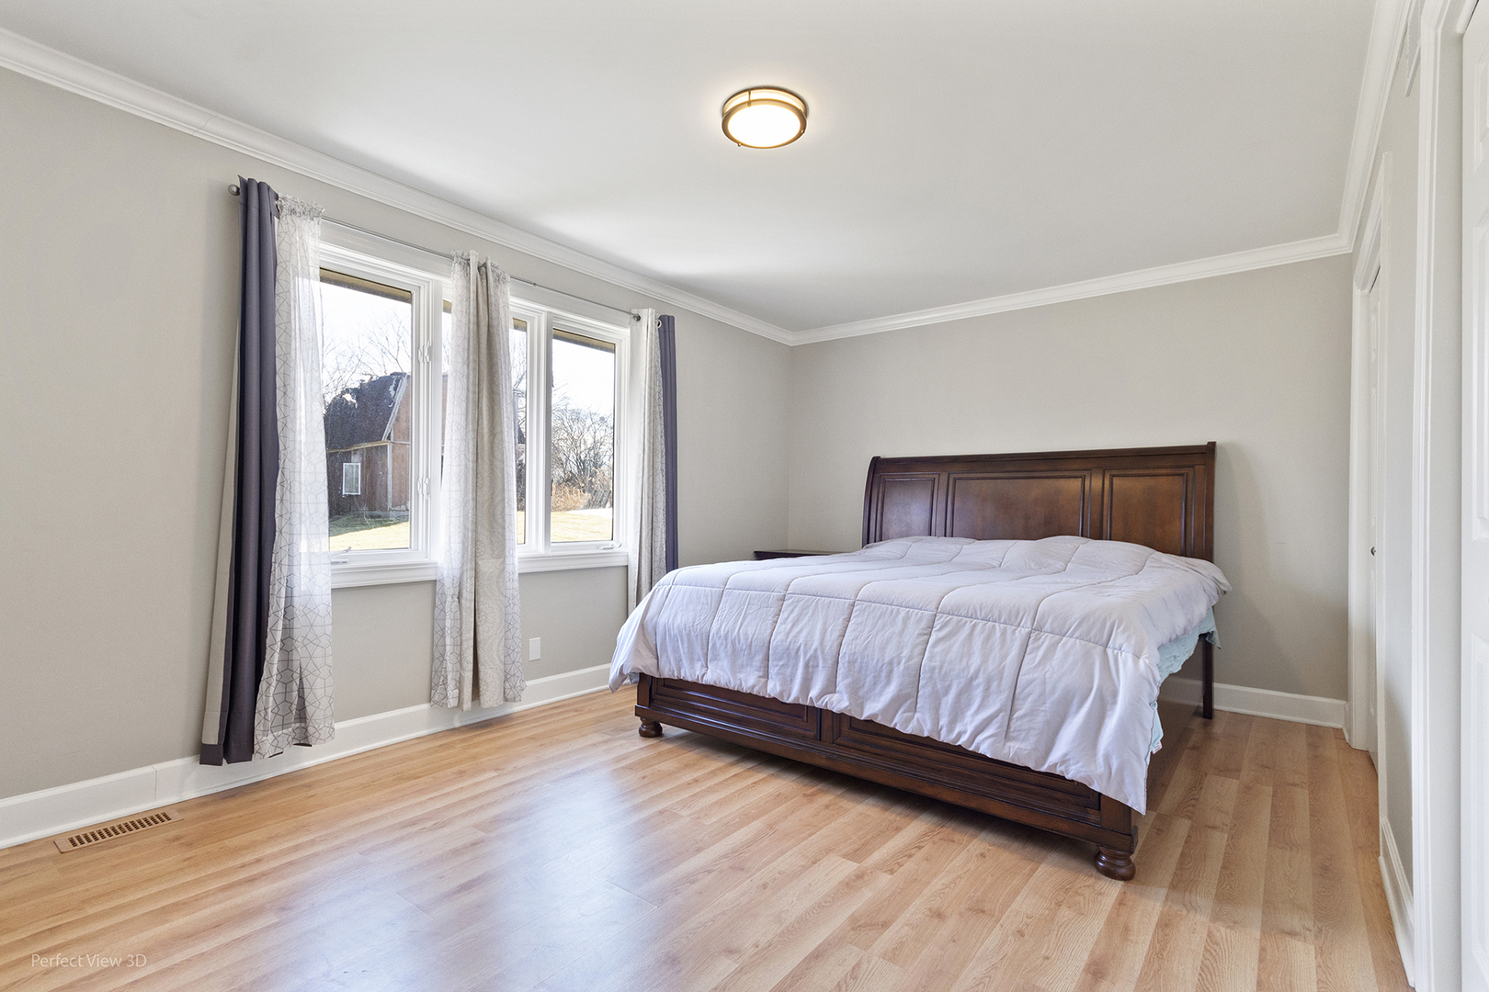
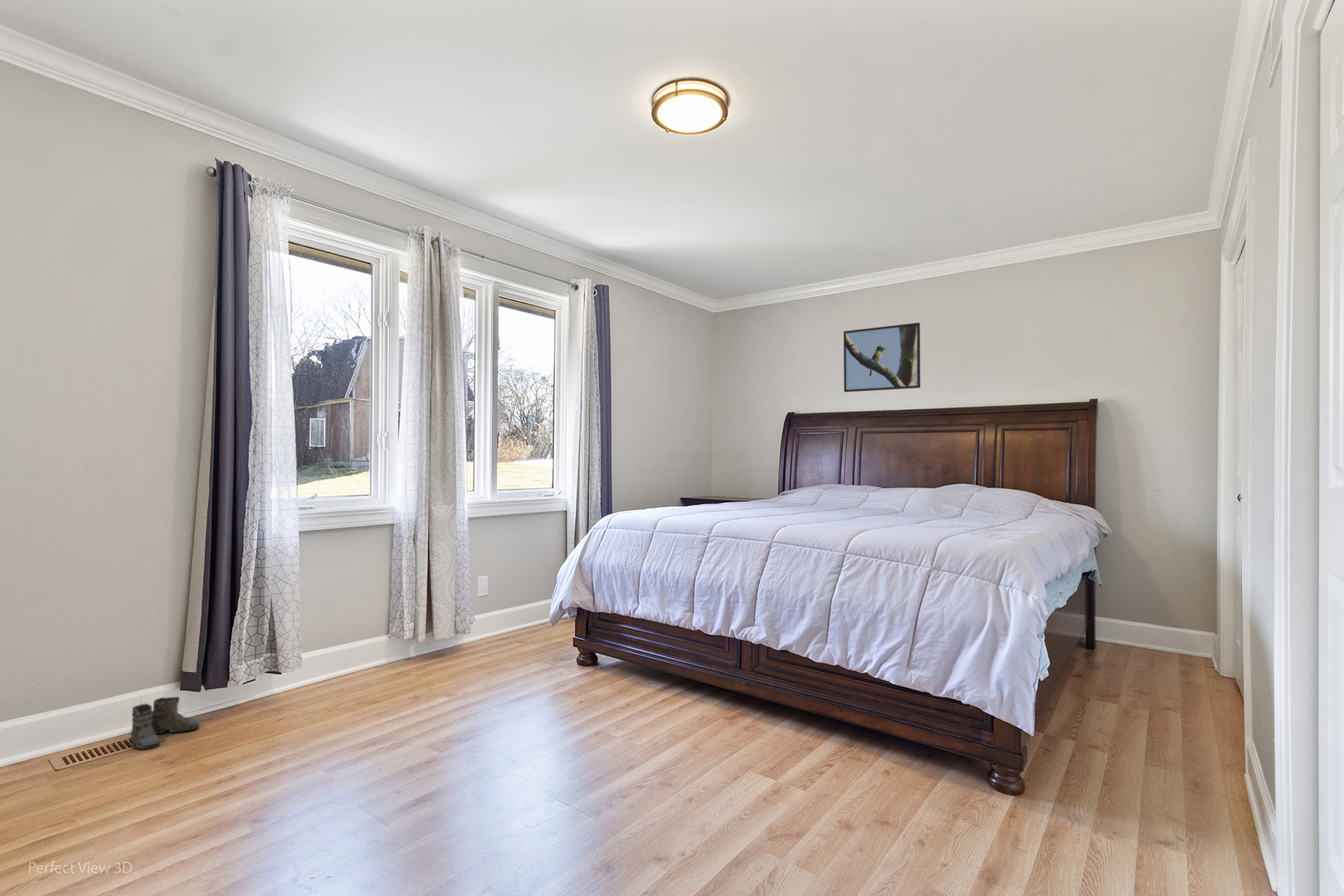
+ boots [121,696,200,750]
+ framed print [843,322,921,393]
